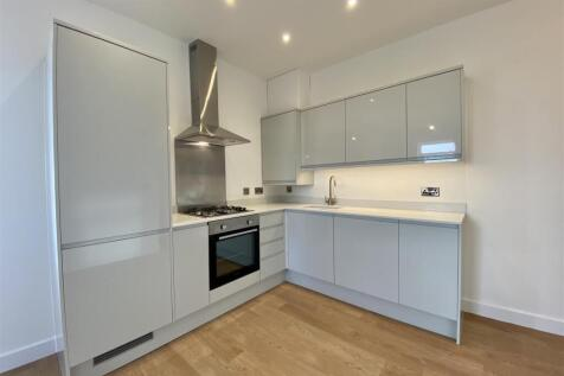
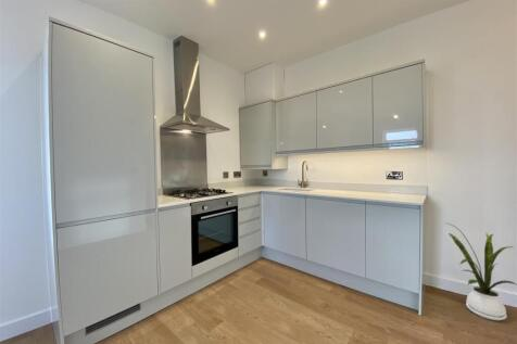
+ house plant [444,221,517,321]
